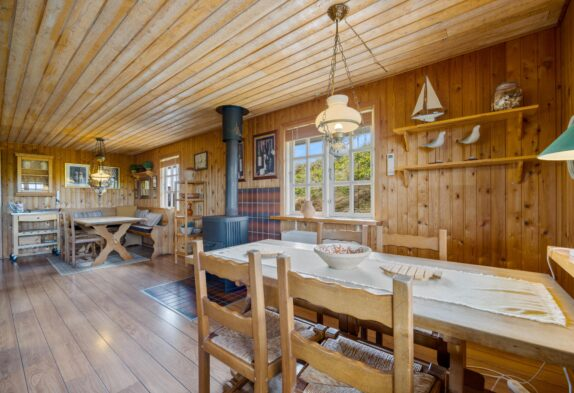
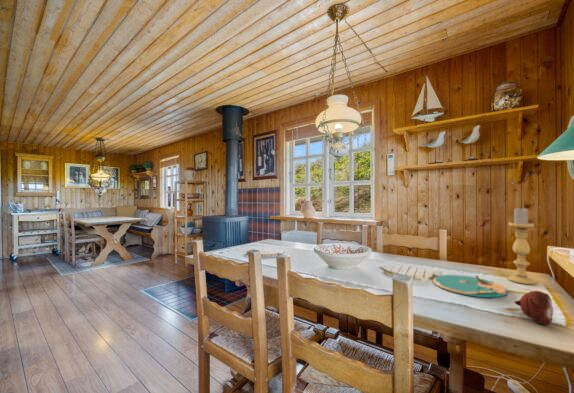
+ plate [432,274,508,298]
+ teapot [513,290,554,326]
+ candle holder [507,208,536,285]
